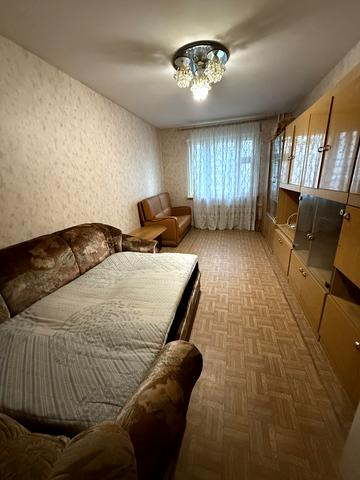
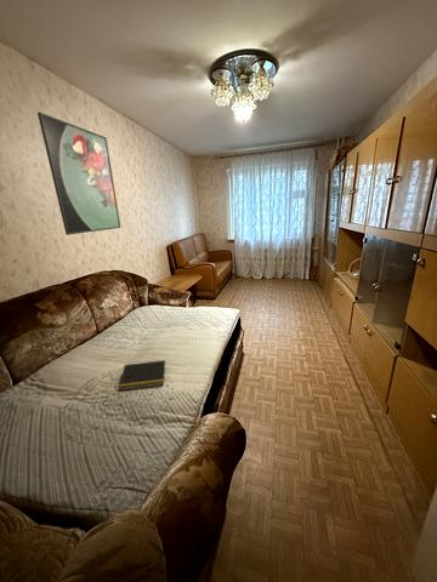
+ notepad [118,359,166,392]
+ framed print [36,112,121,236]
